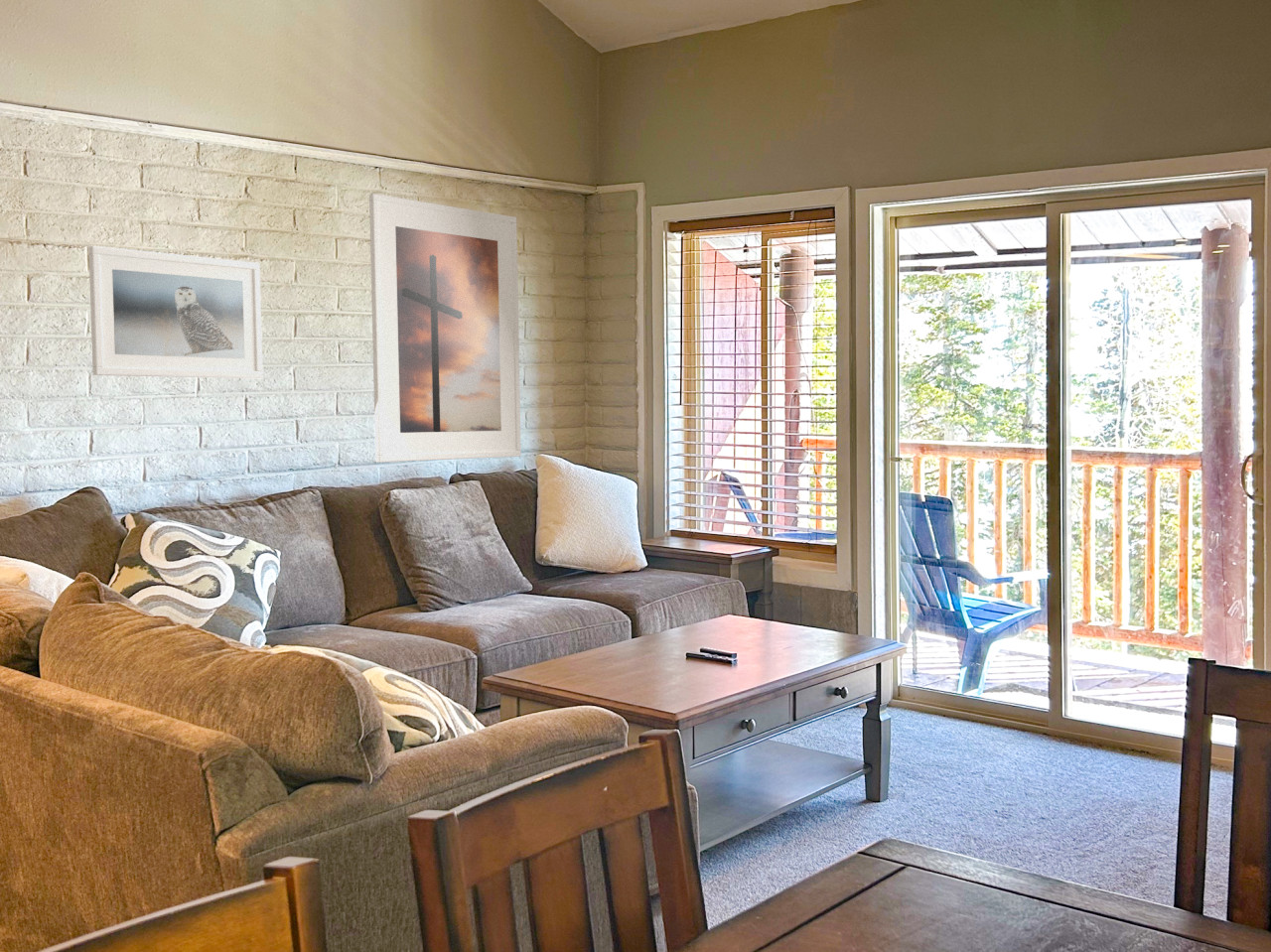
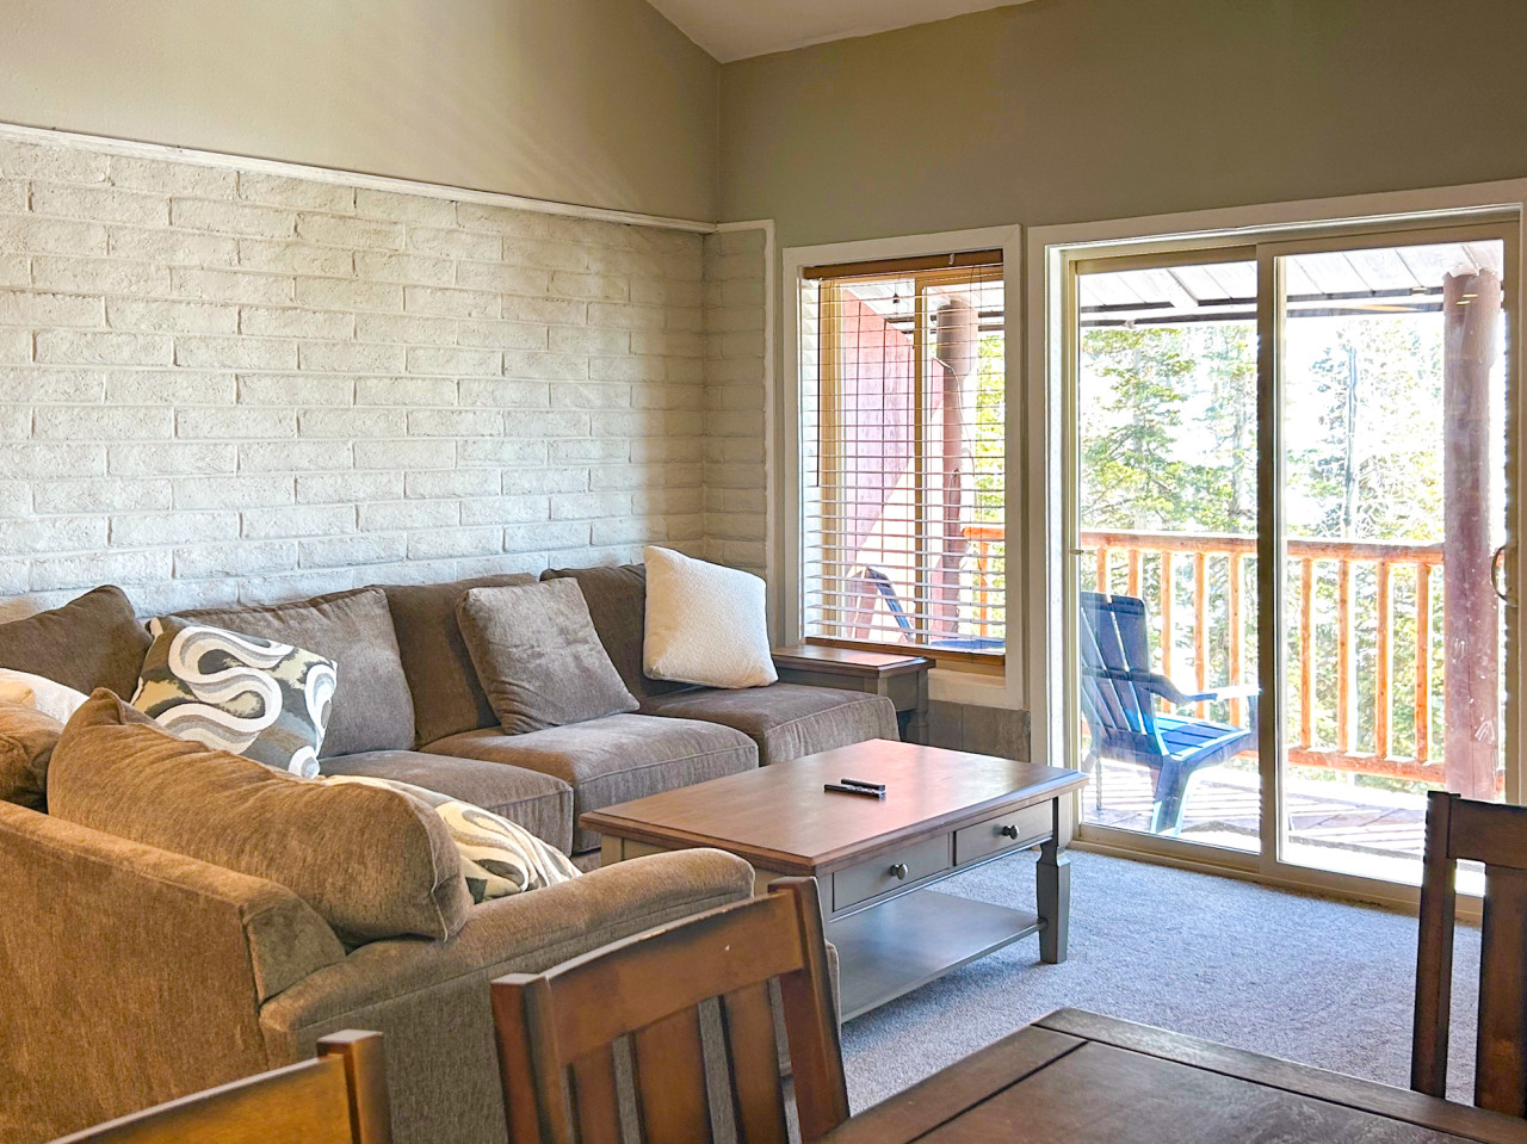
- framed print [368,193,522,464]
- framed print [87,245,264,379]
